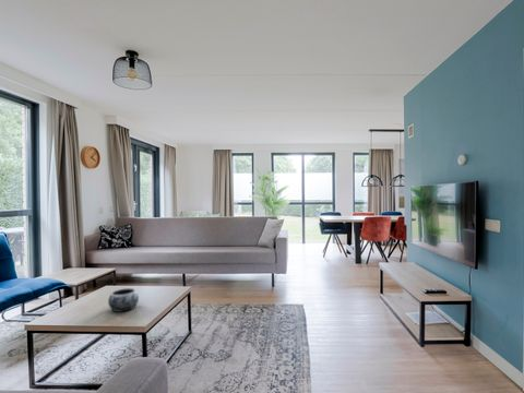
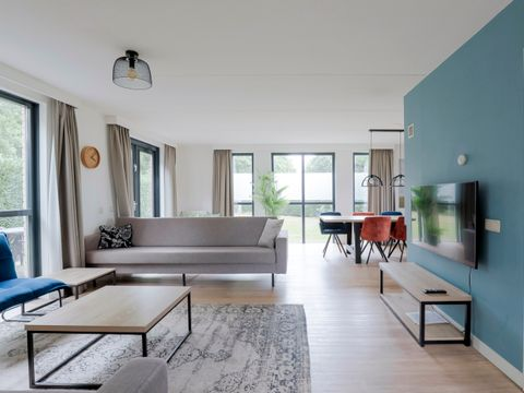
- decorative bowl [107,287,140,313]
